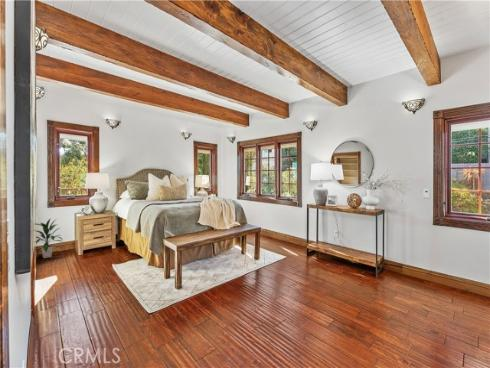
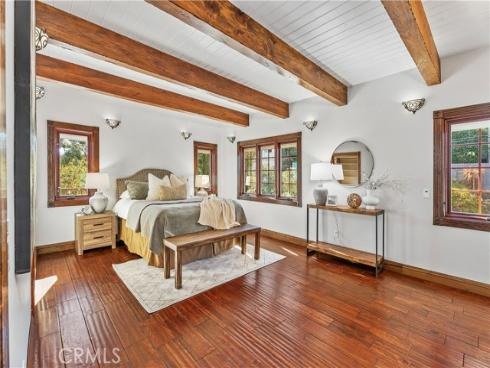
- indoor plant [35,217,64,259]
